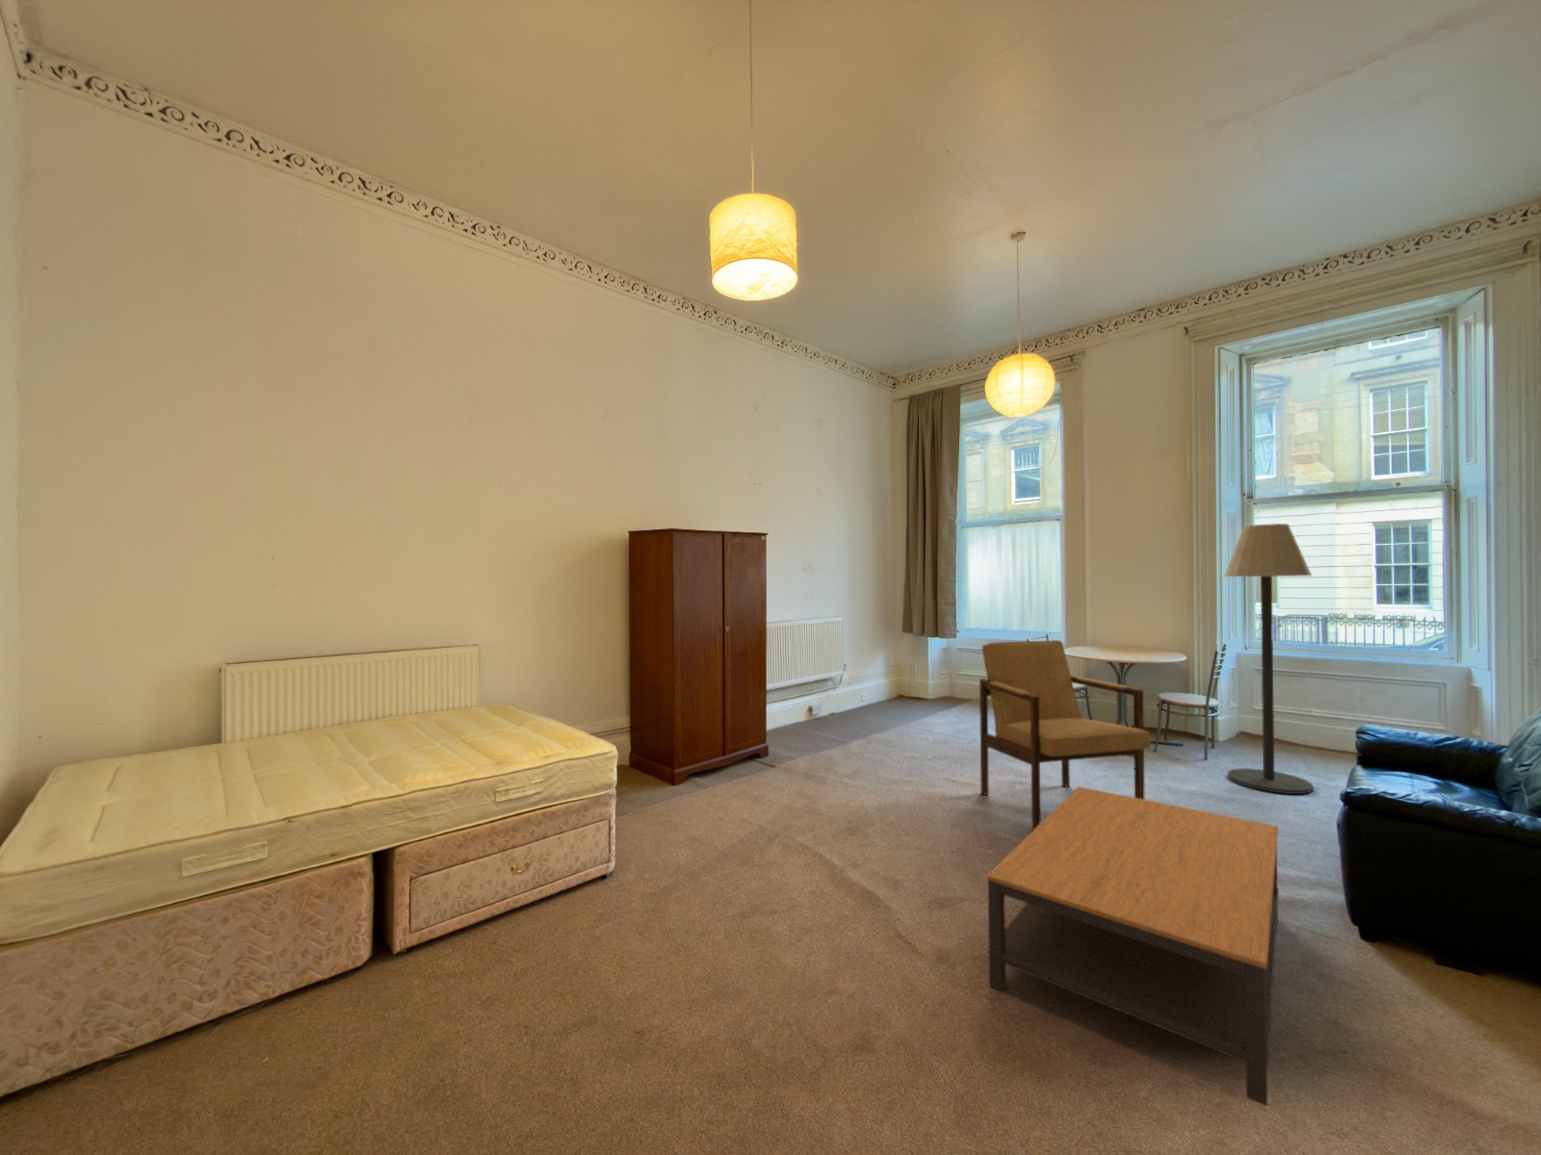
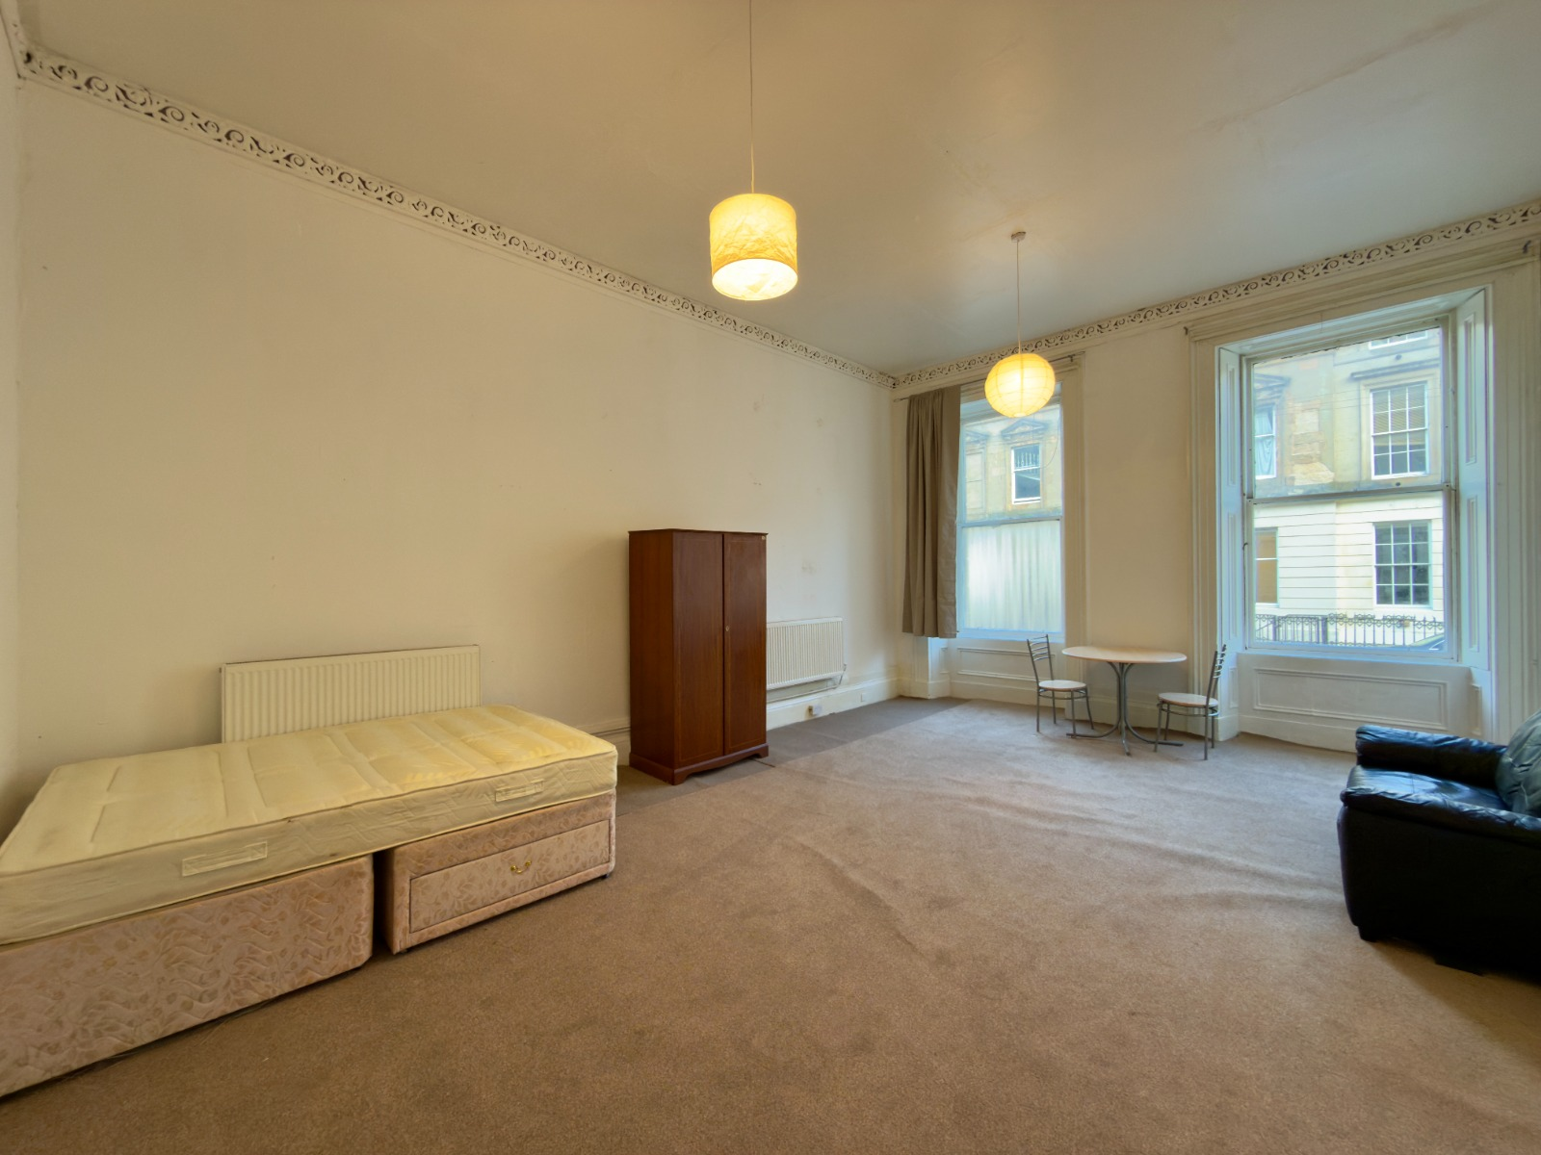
- coffee table [985,785,1280,1106]
- armchair [978,639,1152,831]
- floor lamp [1223,523,1314,795]
